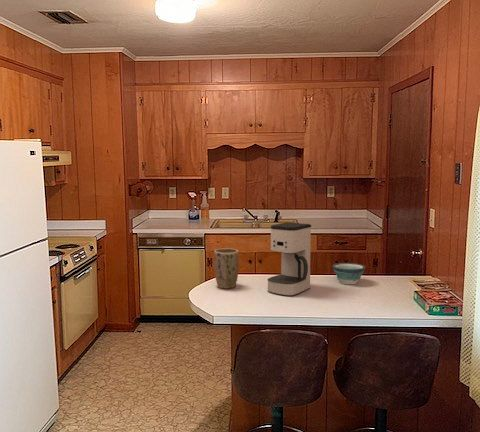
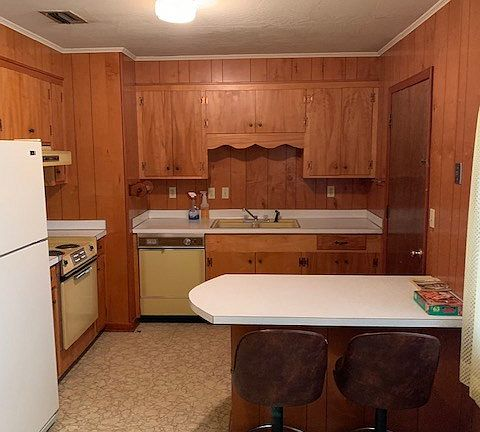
- coffee maker [267,221,312,297]
- plant pot [213,247,240,290]
- bowl [332,262,366,285]
